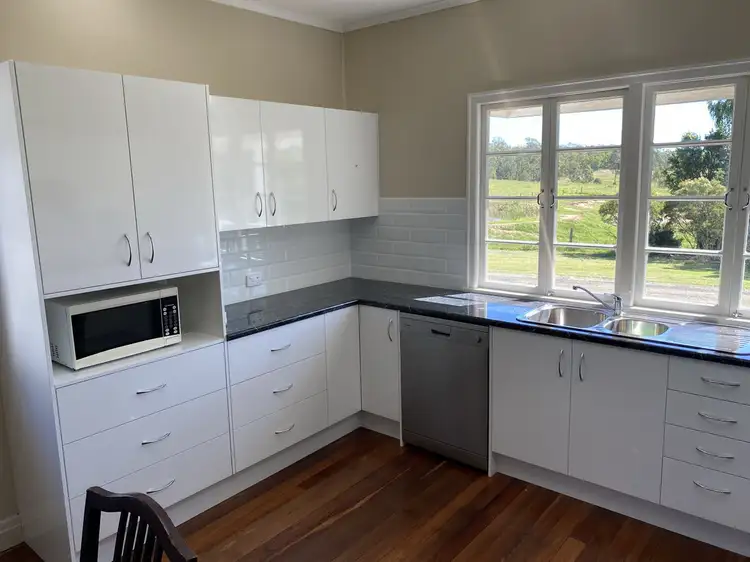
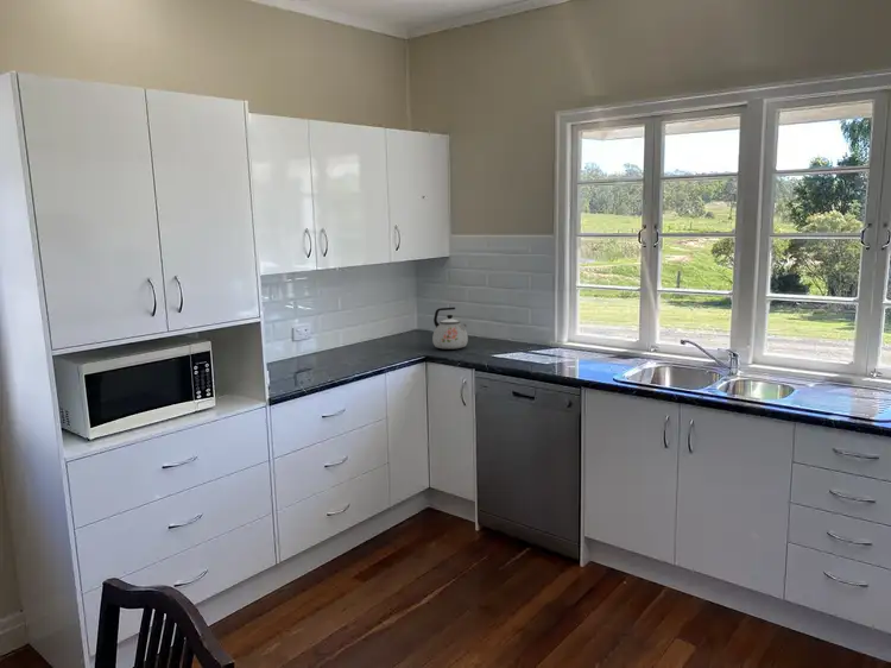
+ kettle [431,307,469,351]
